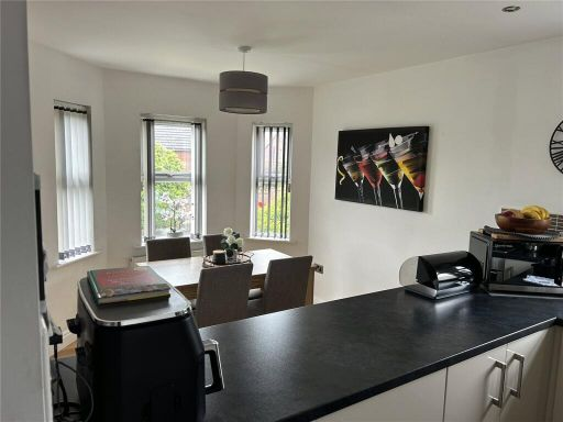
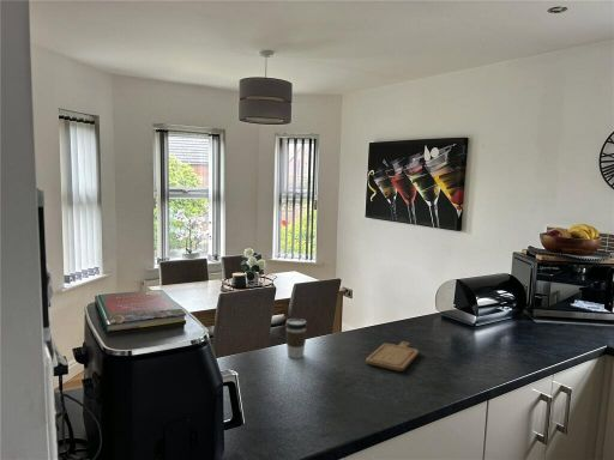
+ coffee cup [284,317,308,359]
+ chopping board [365,340,420,373]
